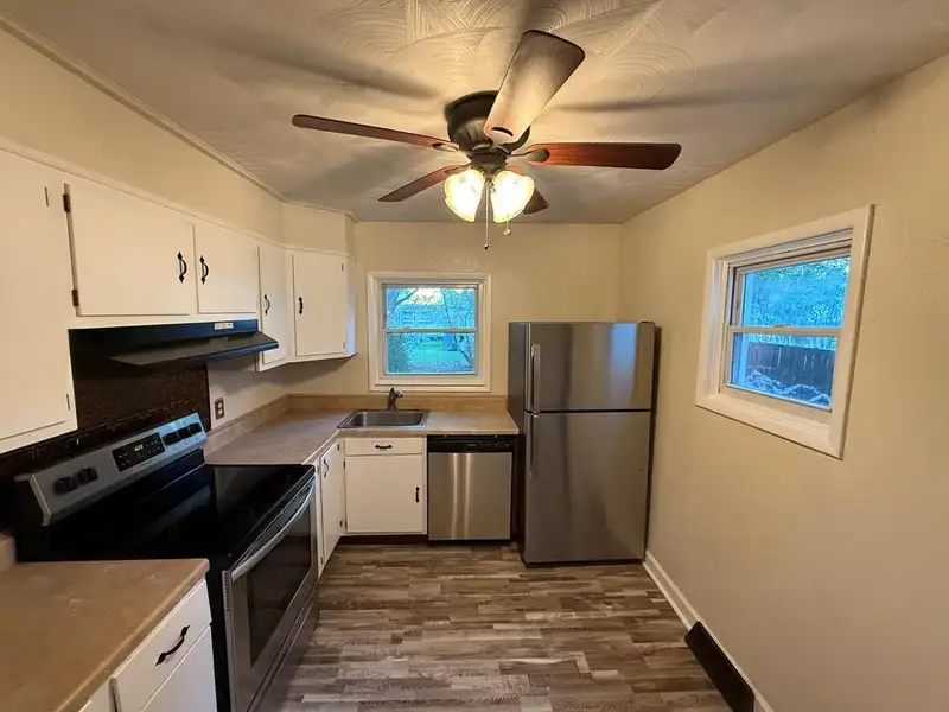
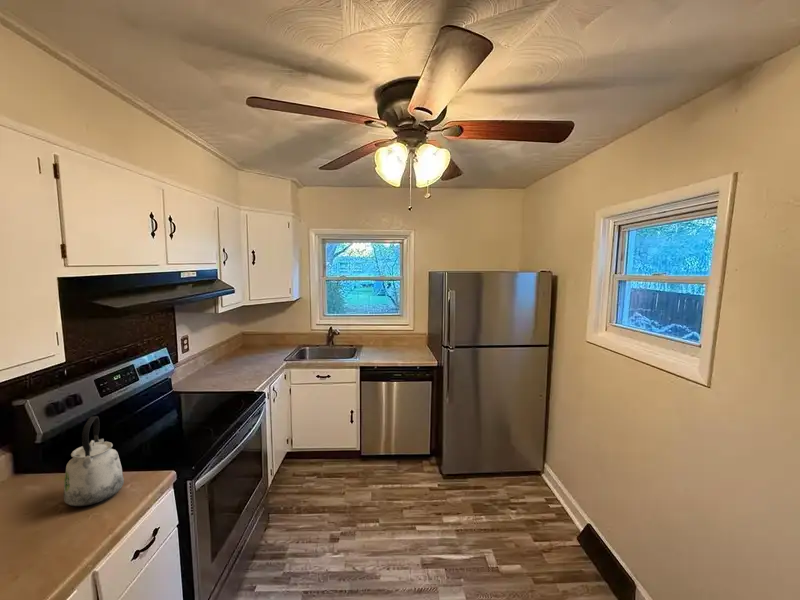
+ kettle [63,415,125,507]
